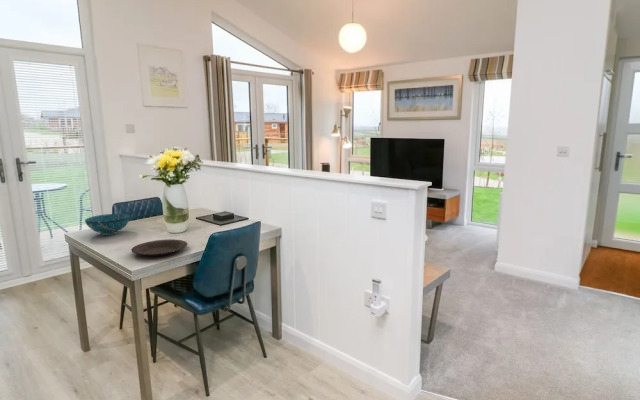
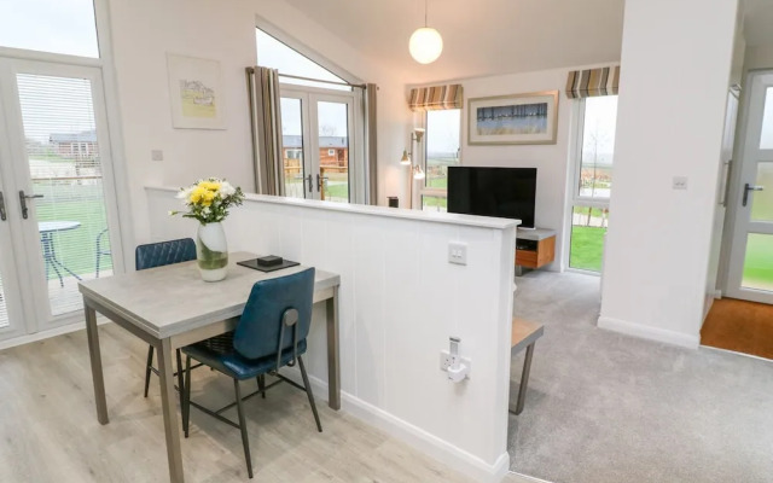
- decorative bowl [84,213,131,236]
- plate [130,238,189,257]
